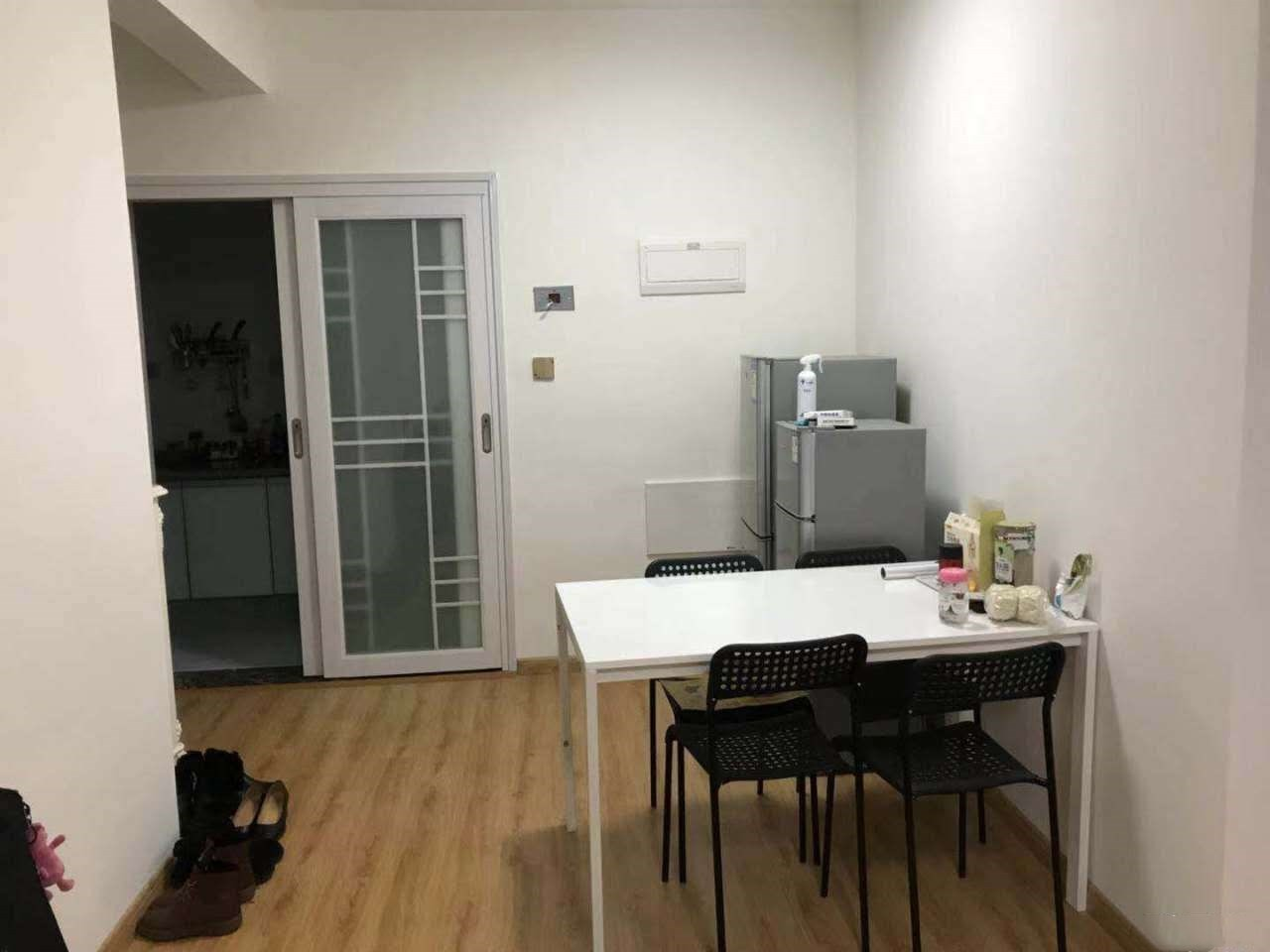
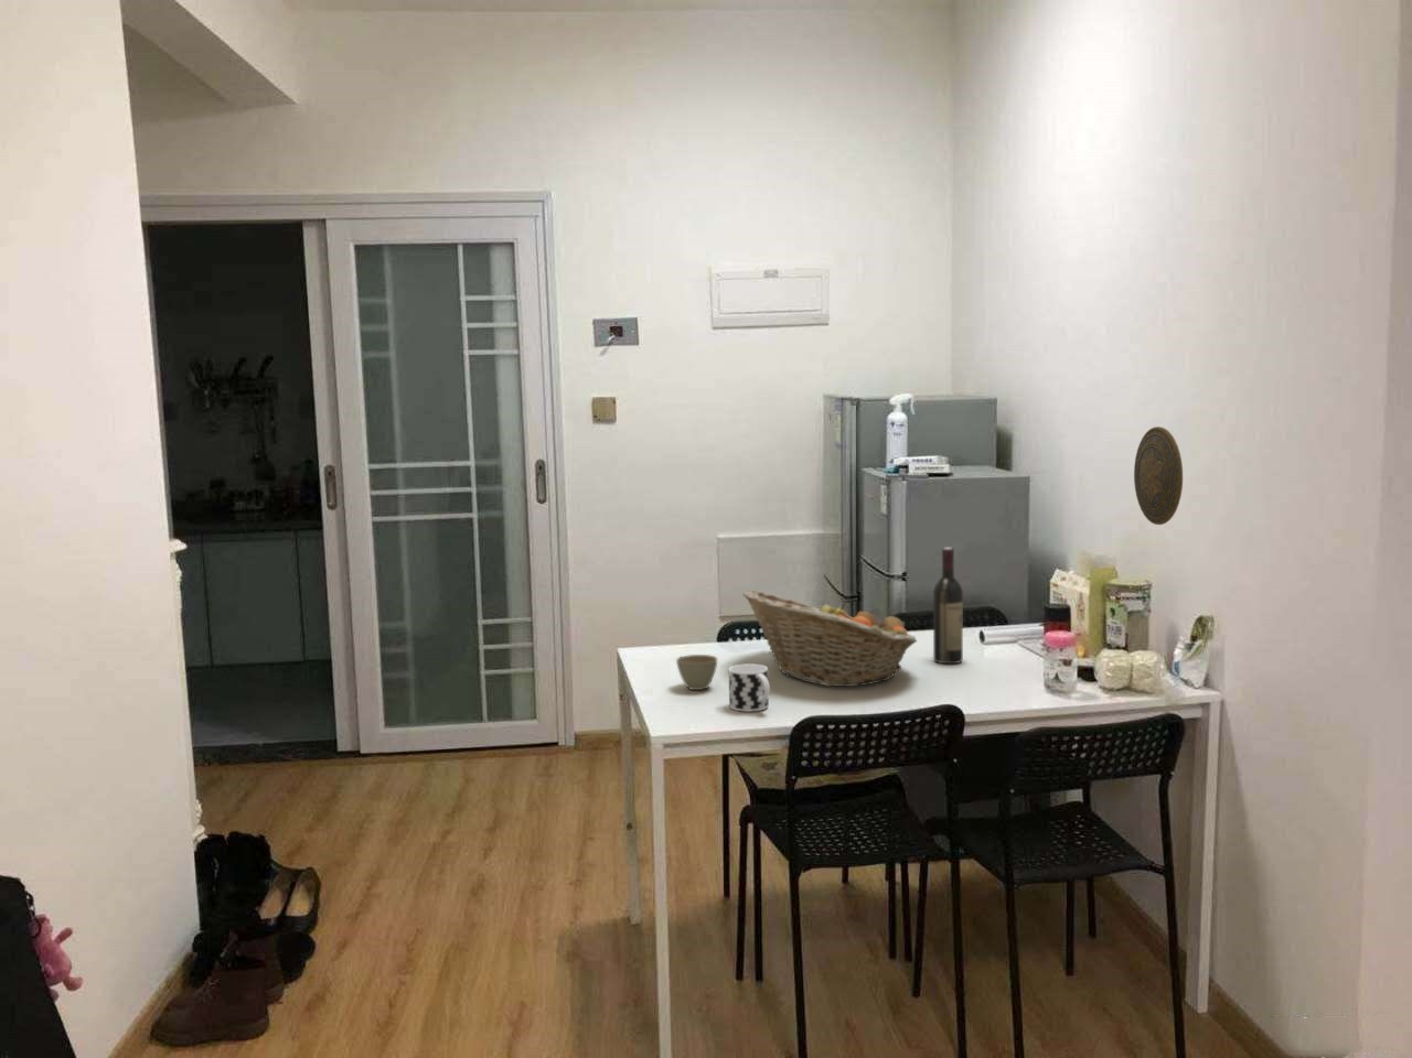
+ flower pot [675,653,718,691]
+ decorative plate [1133,426,1184,526]
+ cup [728,662,772,713]
+ fruit basket [742,590,918,688]
+ wine bottle [932,547,964,665]
